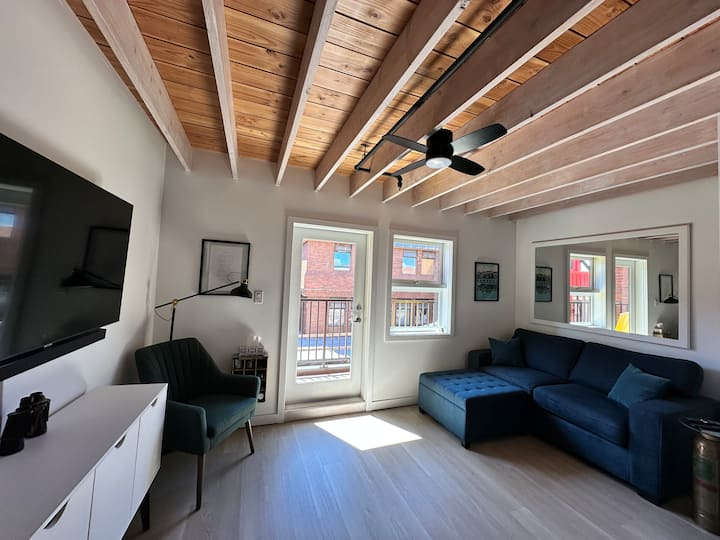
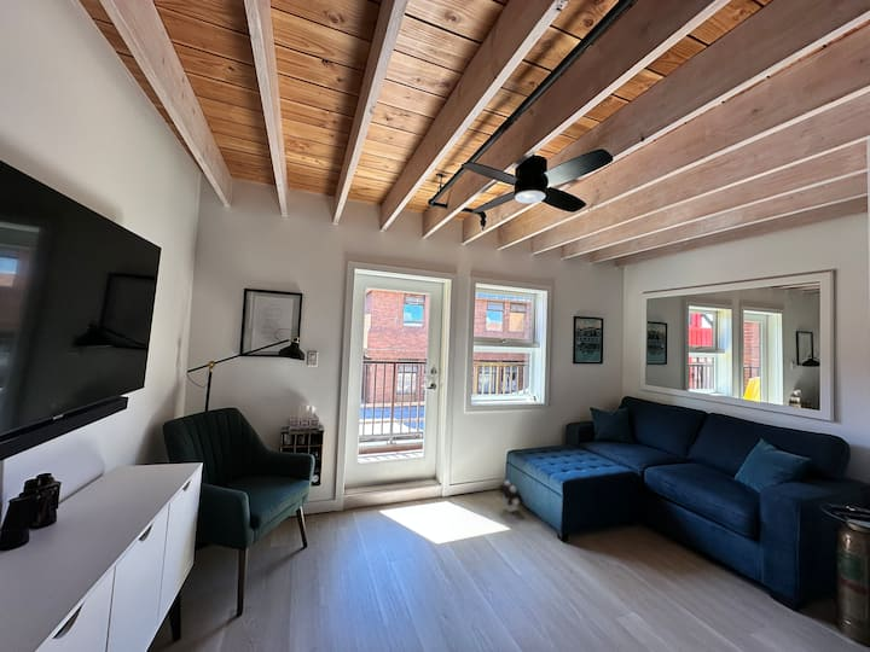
+ plush toy [498,479,526,513]
